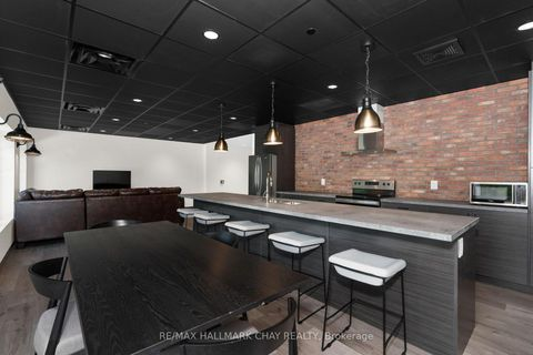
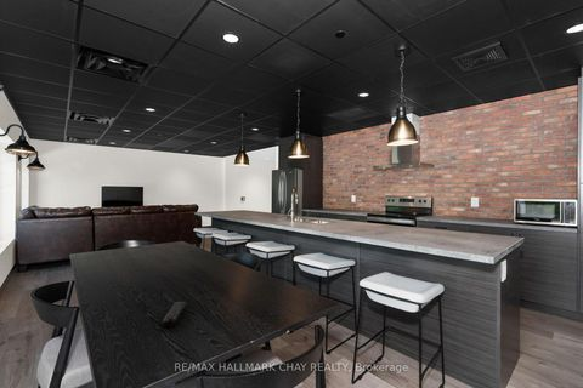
+ remote control [160,301,188,329]
